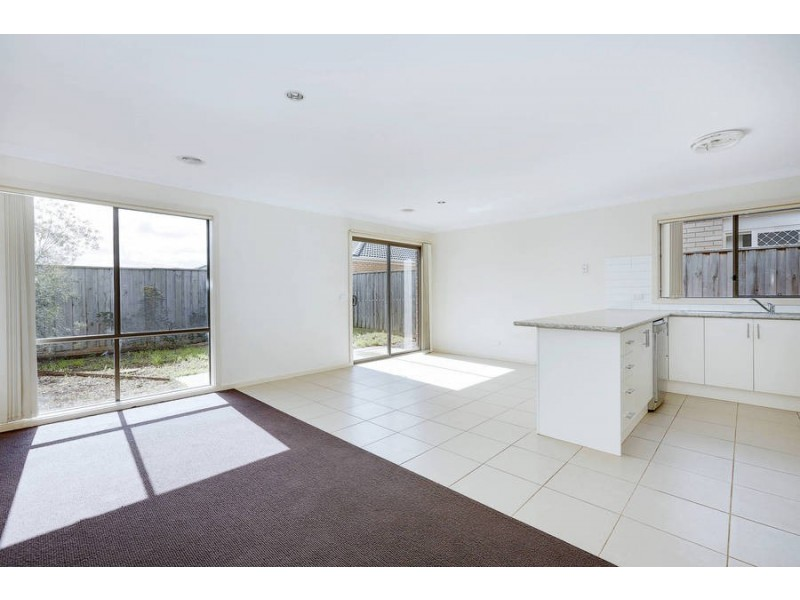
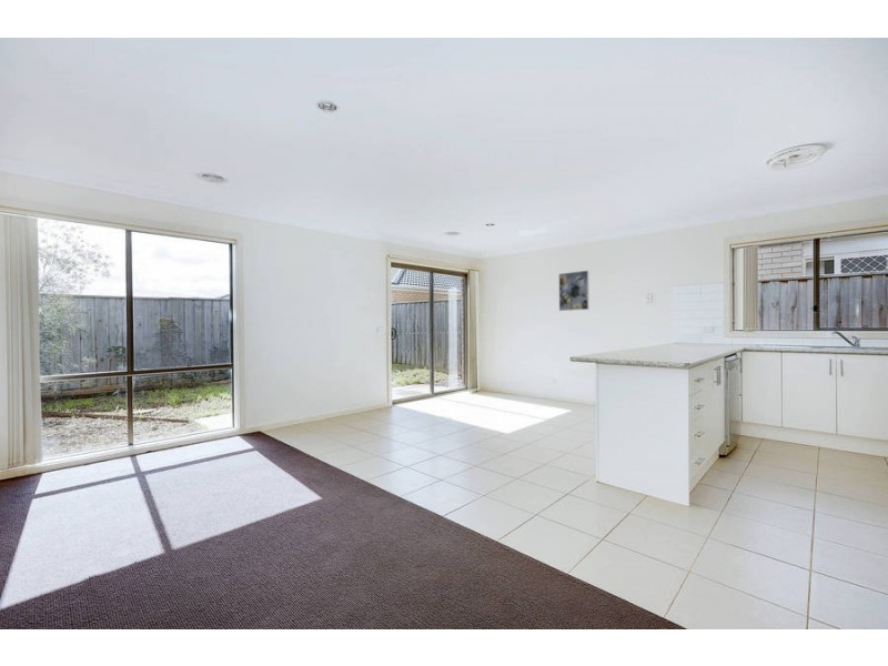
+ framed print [558,270,591,312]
